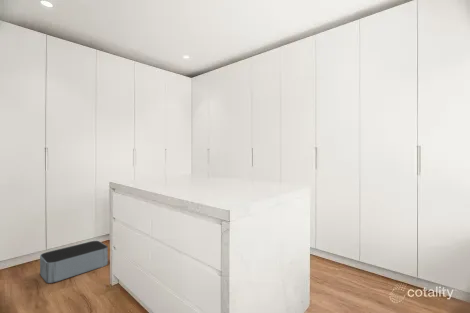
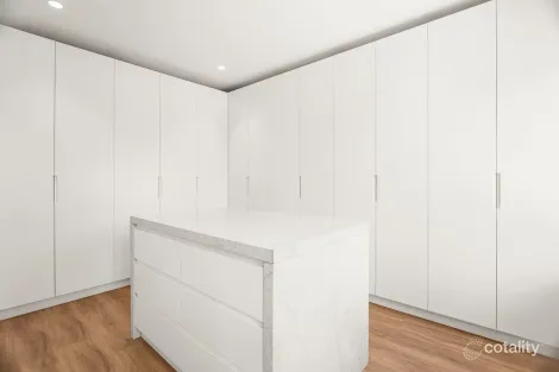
- storage bin [39,240,109,284]
